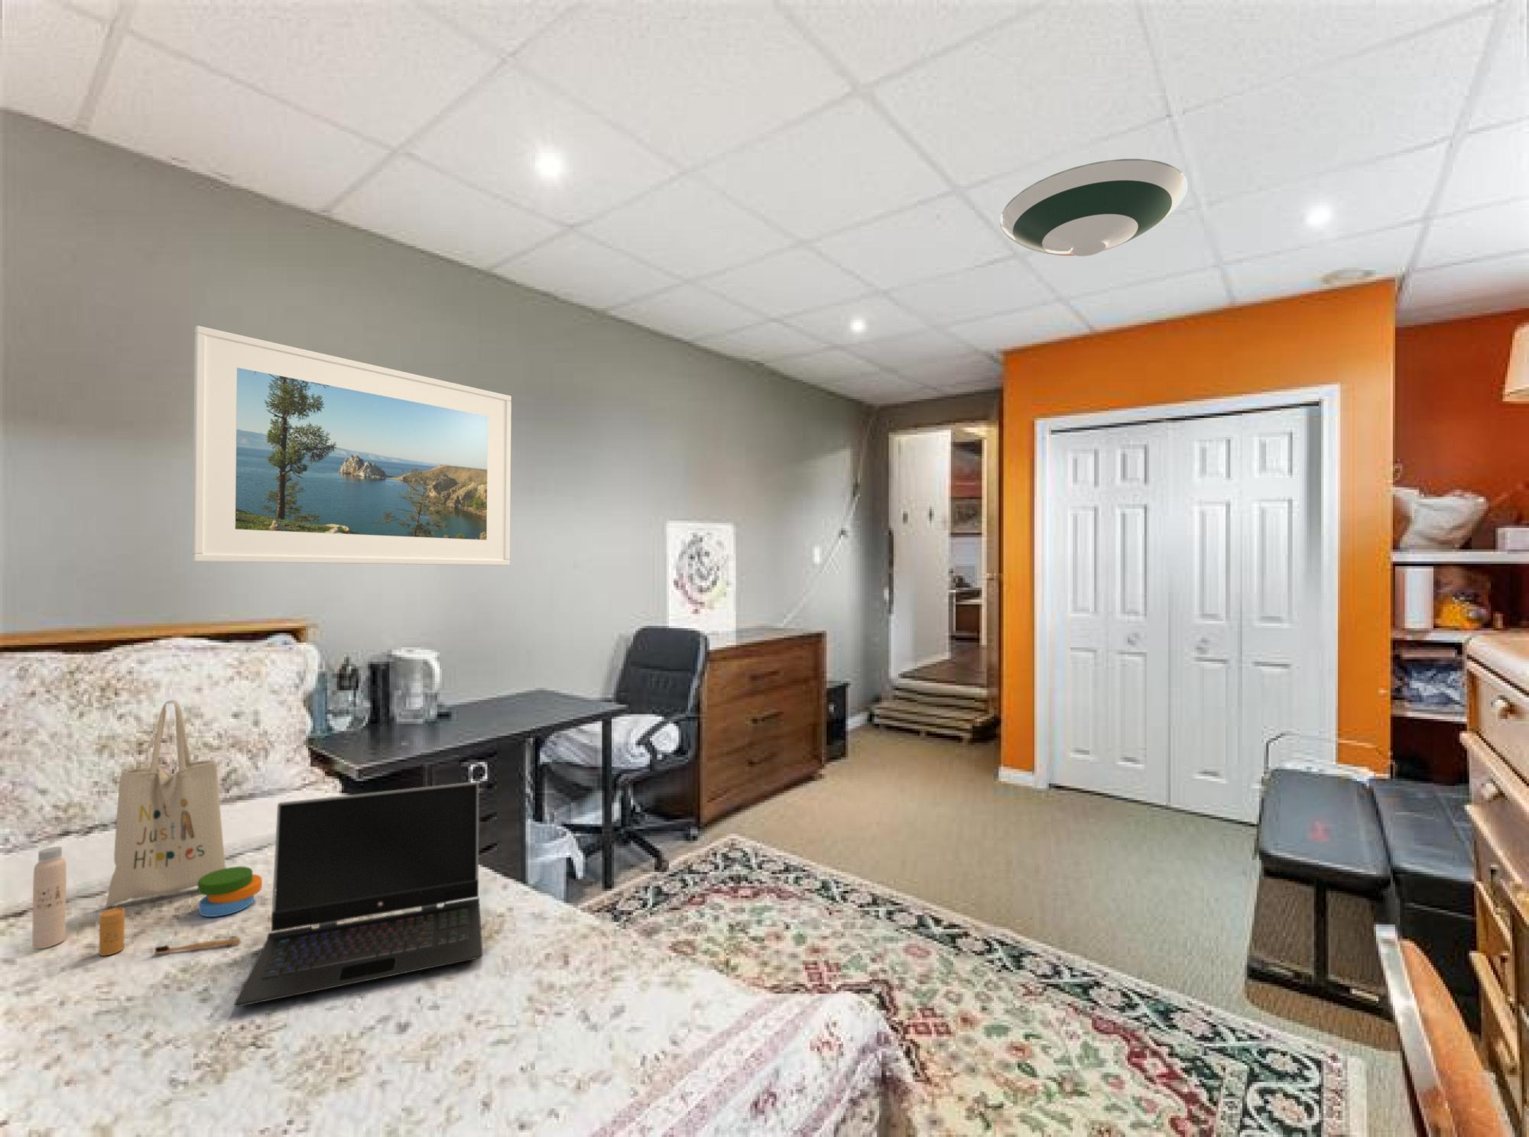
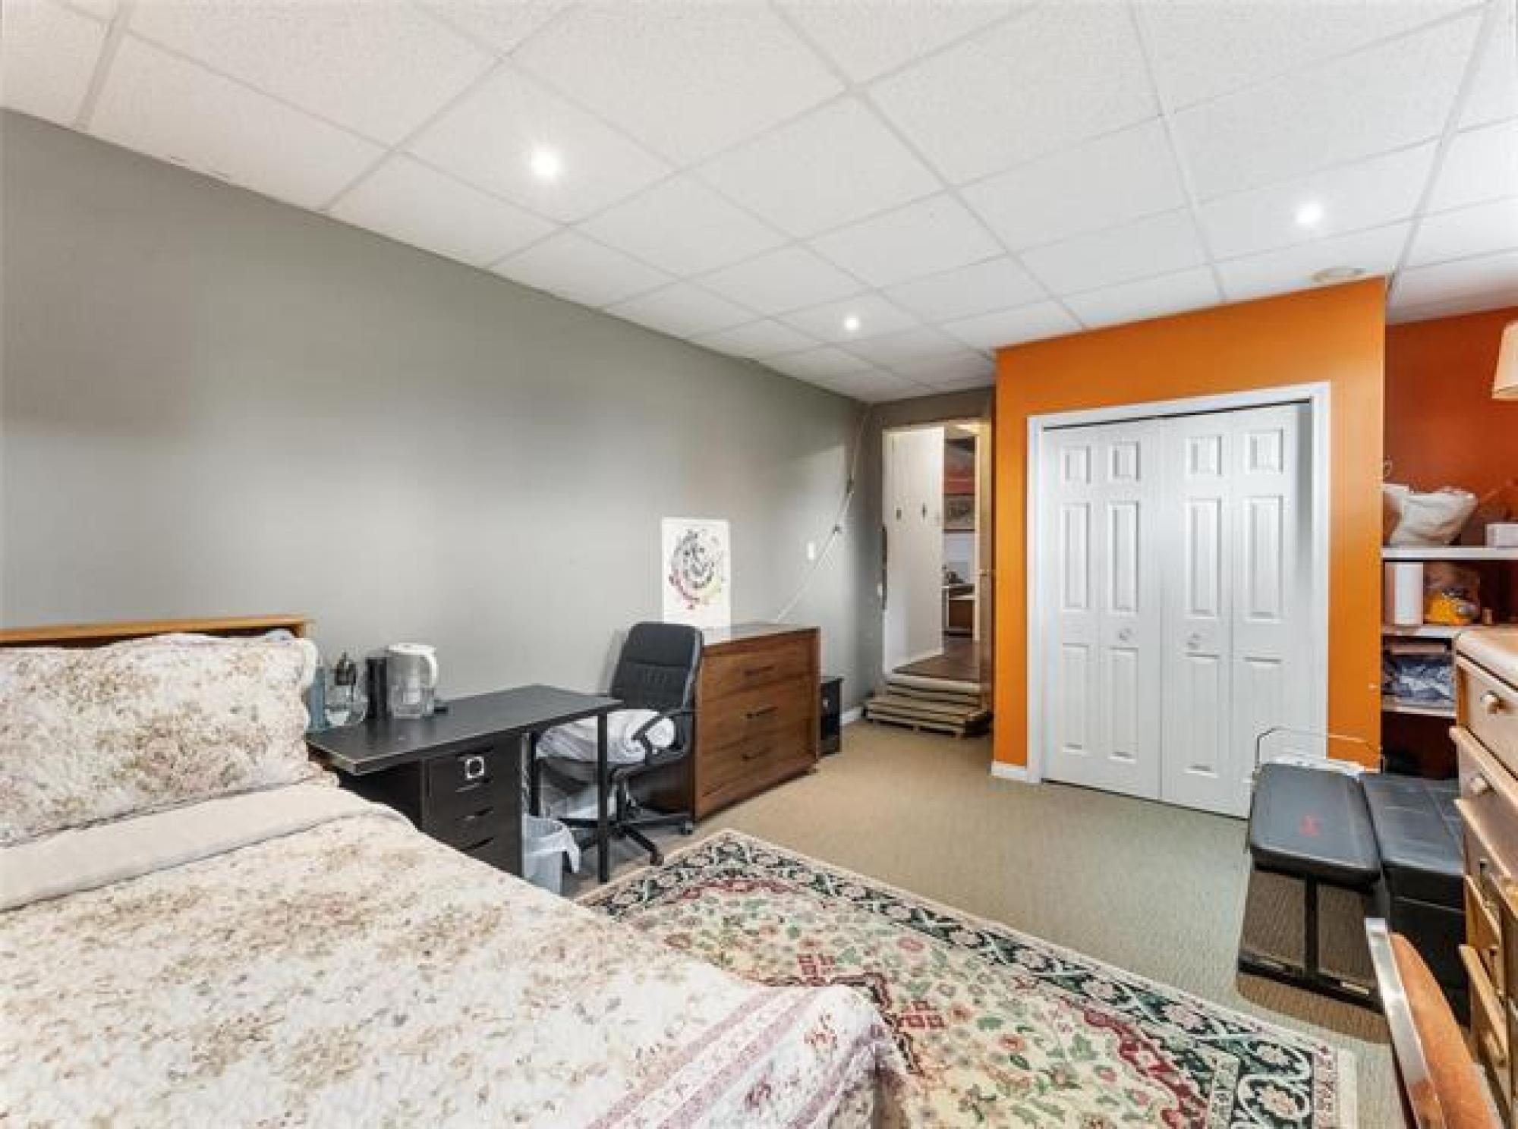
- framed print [192,325,512,566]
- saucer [999,158,1189,258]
- laptop computer [234,781,484,1008]
- tote bag [31,700,263,957]
